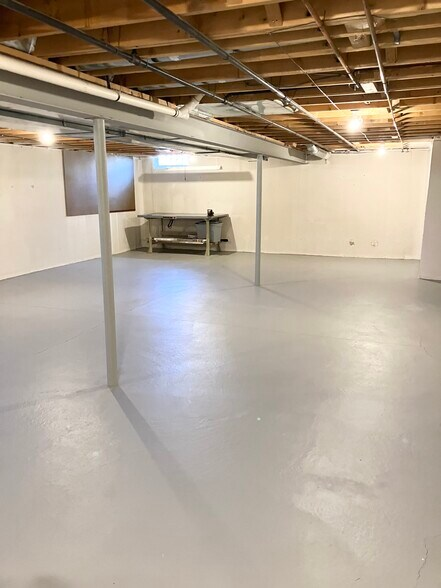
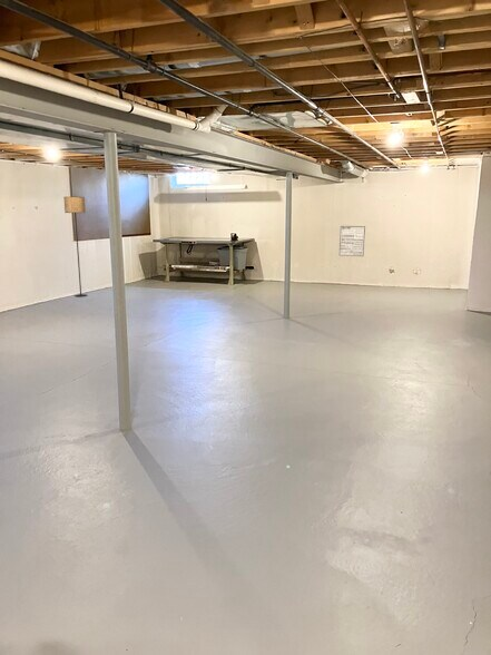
+ wall art [338,225,366,257]
+ floor lamp [62,196,88,297]
